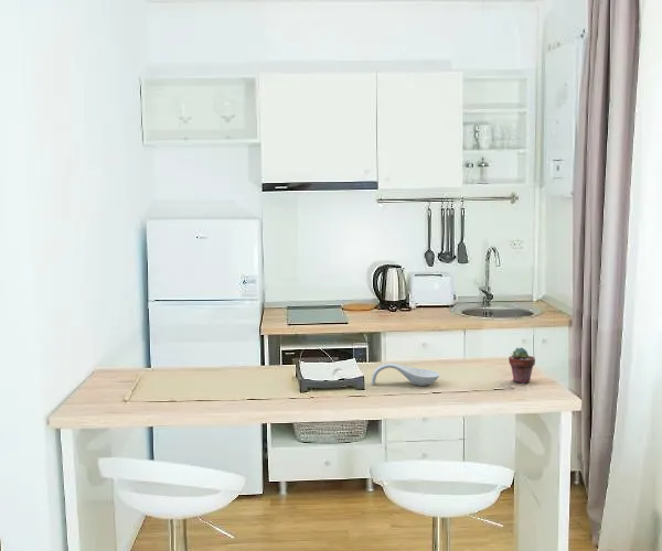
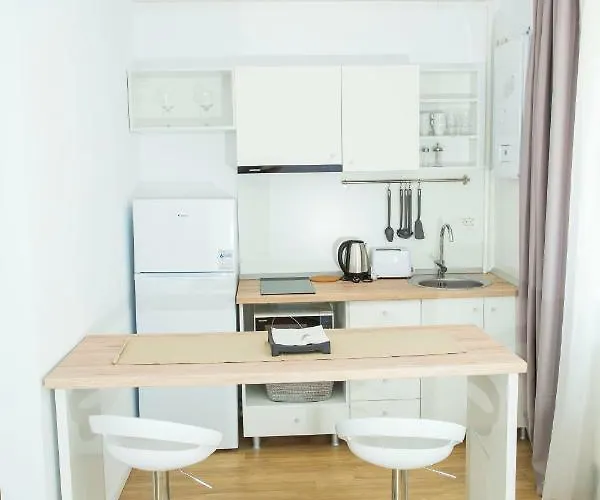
- spoon rest [371,363,440,387]
- potted succulent [508,346,536,385]
